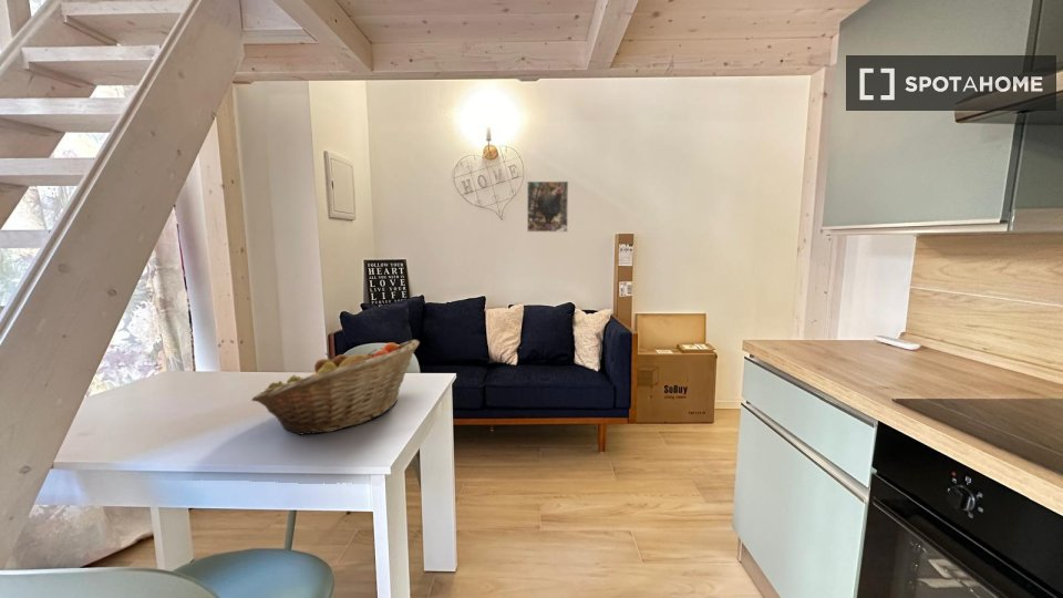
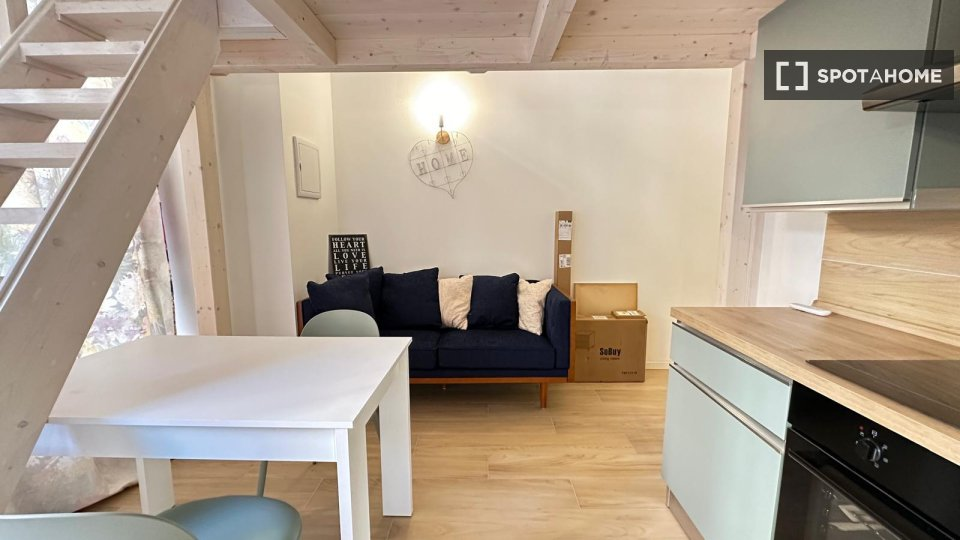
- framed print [526,181,569,234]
- fruit basket [250,339,421,436]
